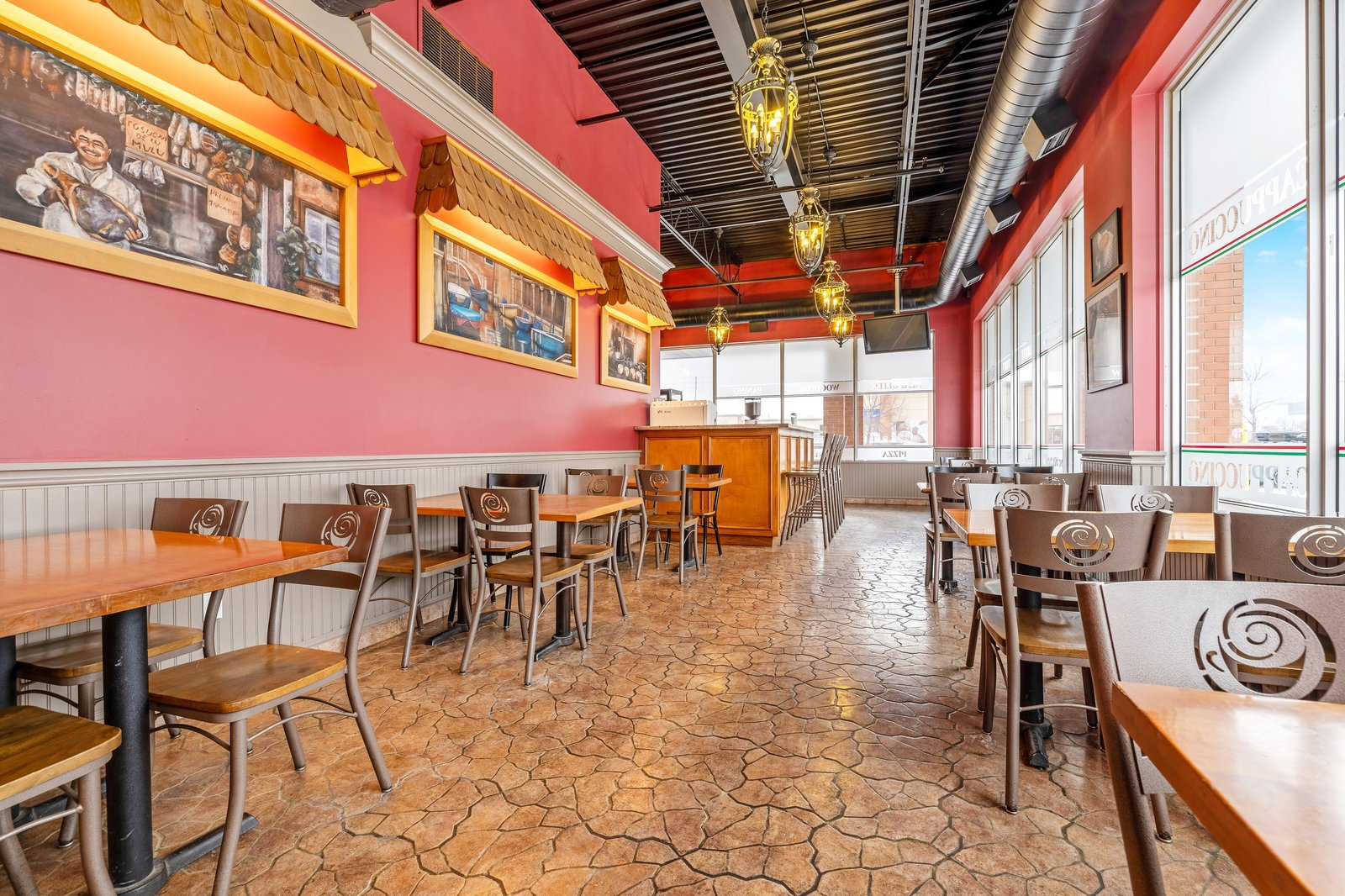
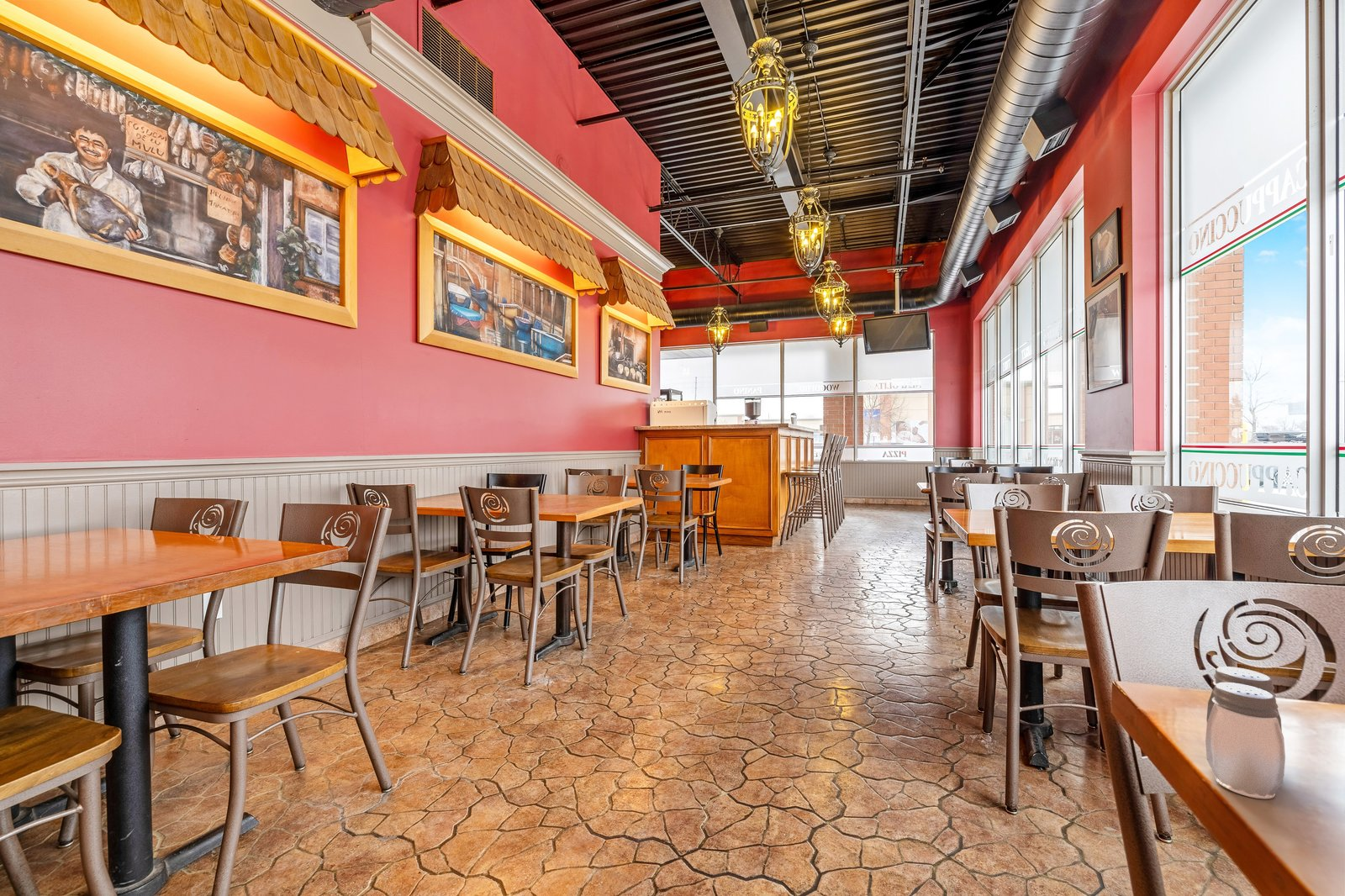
+ salt and pepper shaker [1205,666,1286,800]
